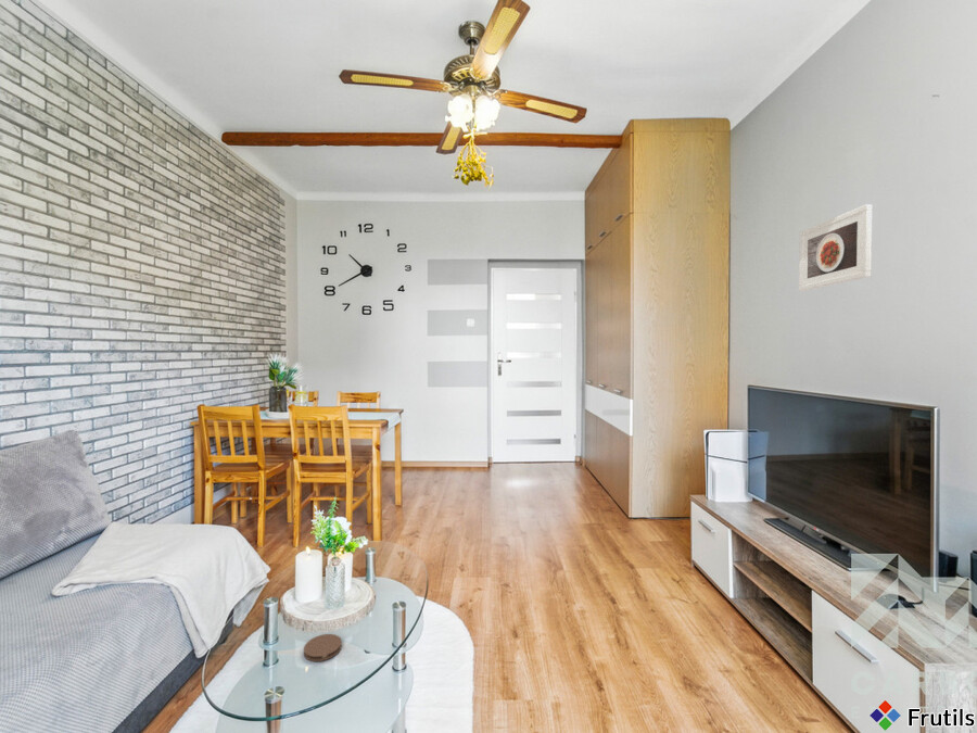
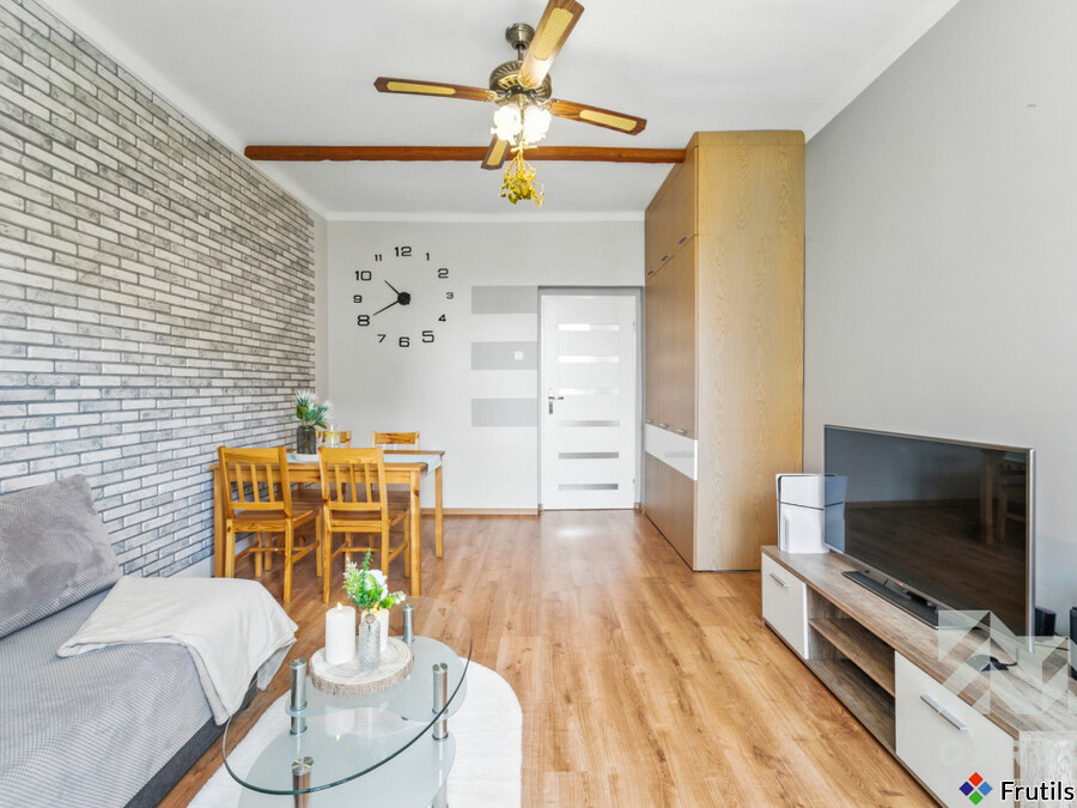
- coaster [303,633,343,662]
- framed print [798,203,873,292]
